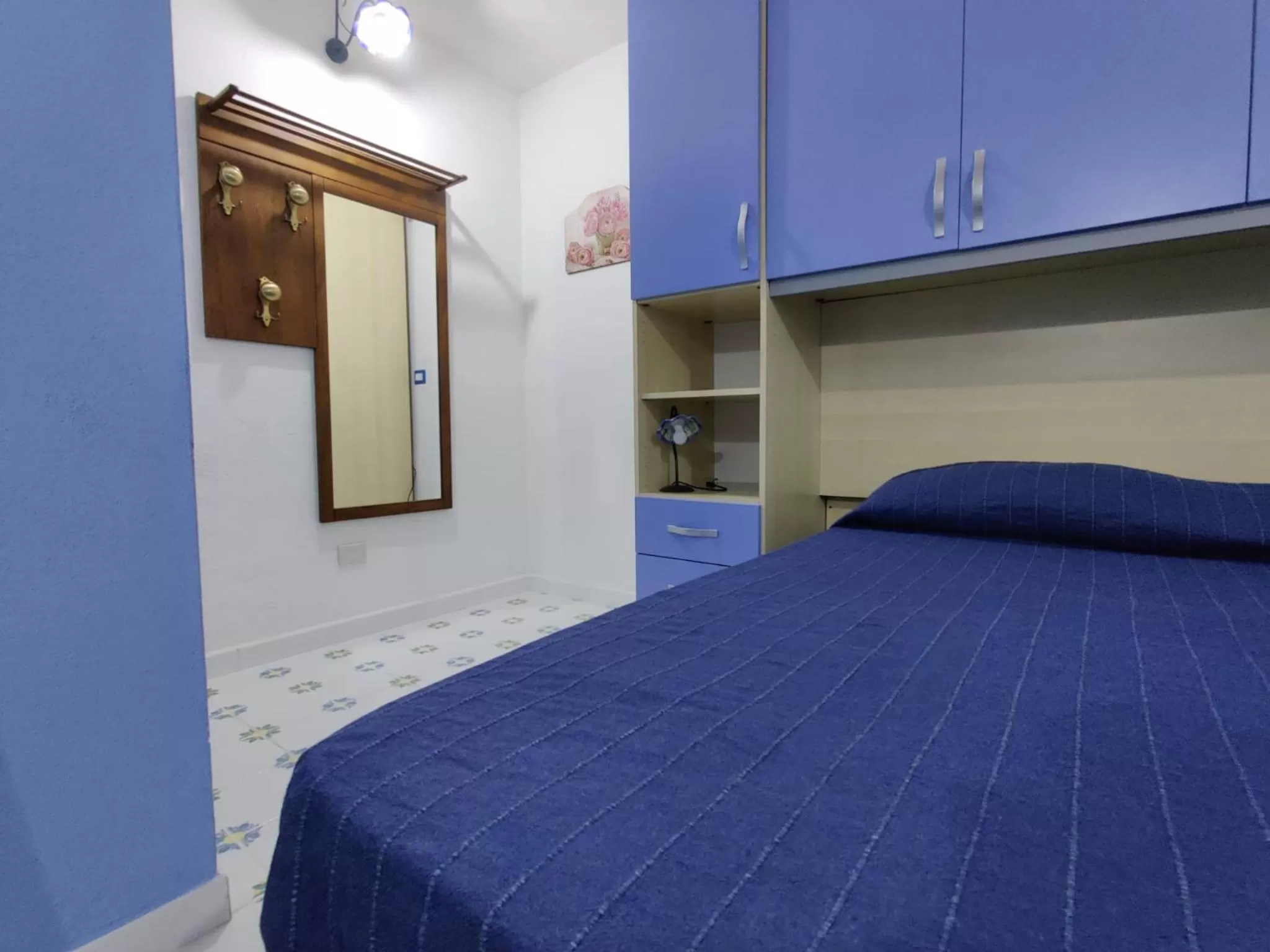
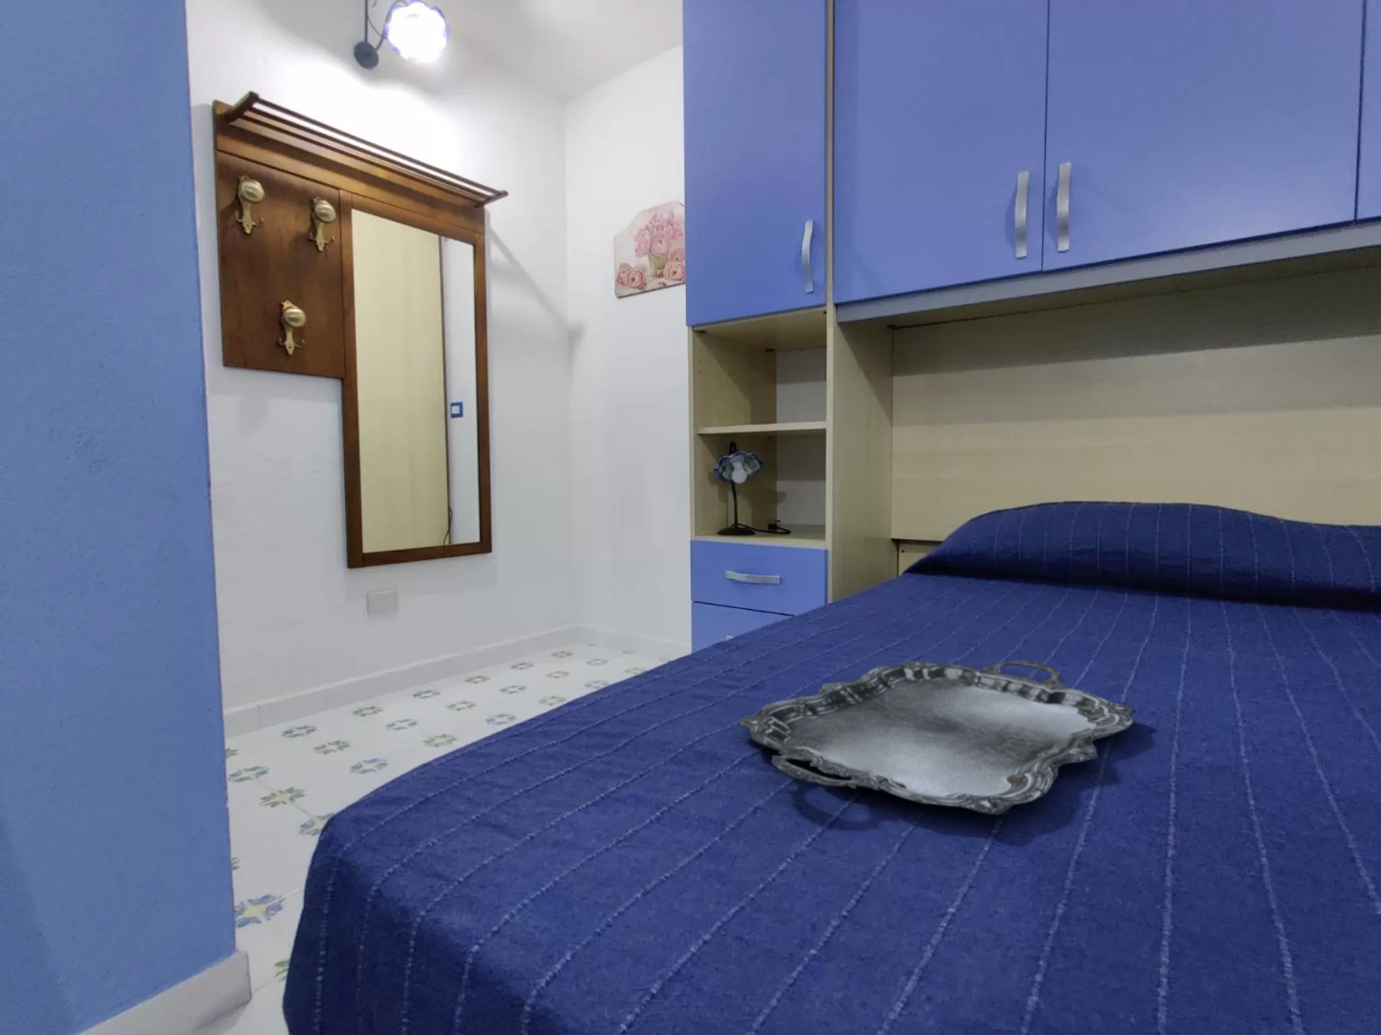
+ serving tray [737,660,1137,815]
